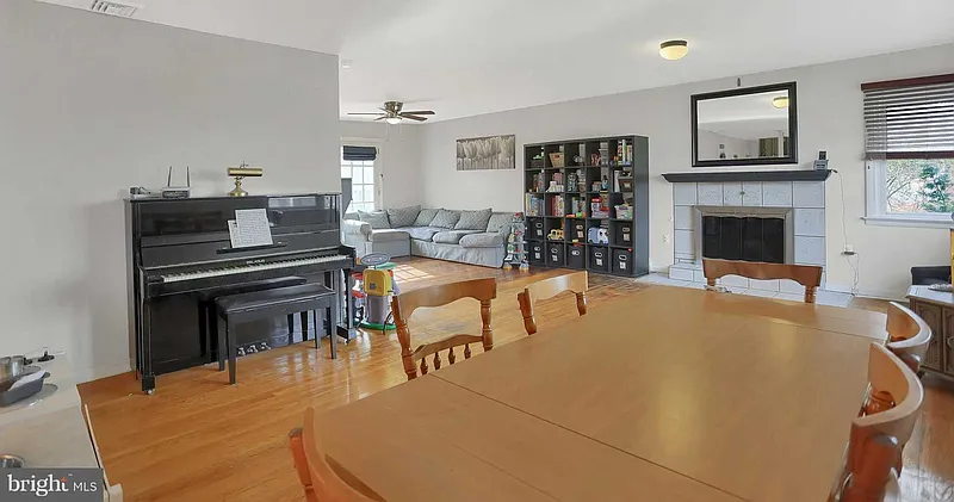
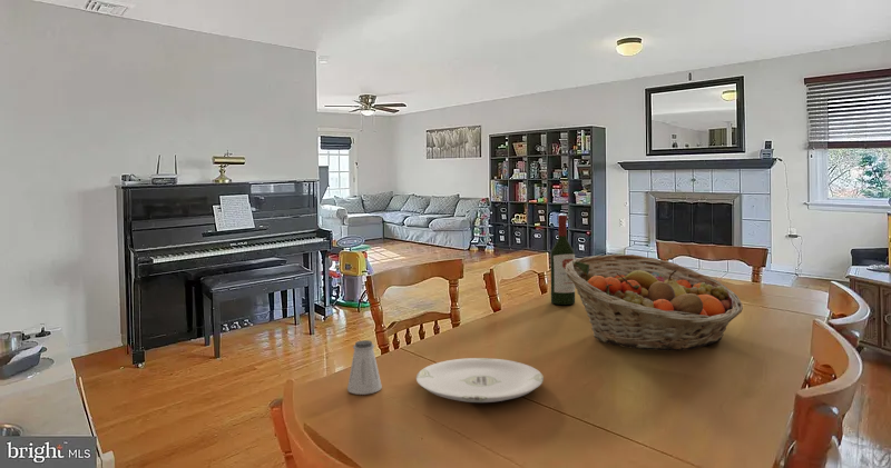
+ saltshaker [346,339,383,396]
+ plate [415,357,545,404]
+ fruit basket [565,253,744,352]
+ wine bottle [550,215,576,306]
